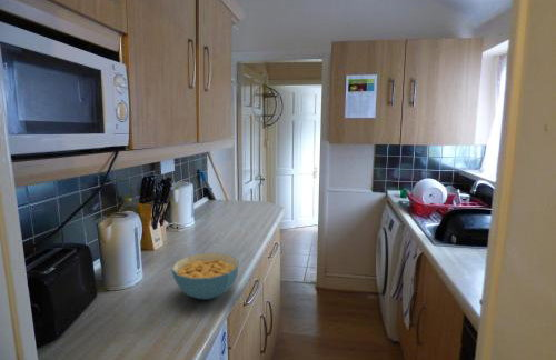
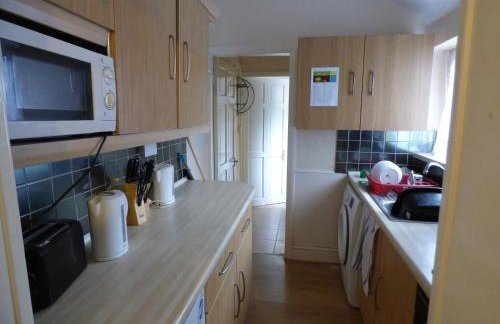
- cereal bowl [171,252,240,301]
